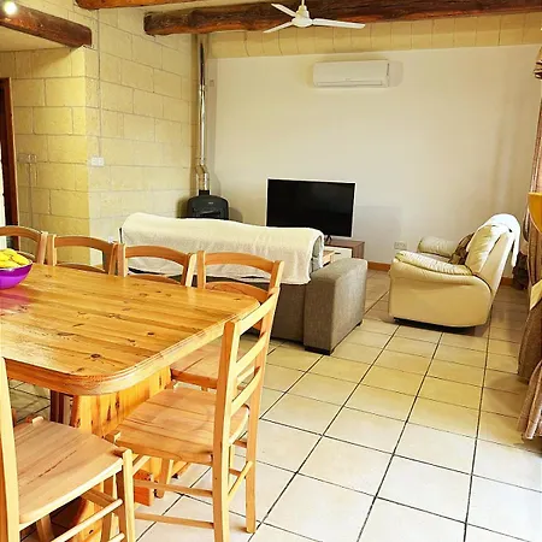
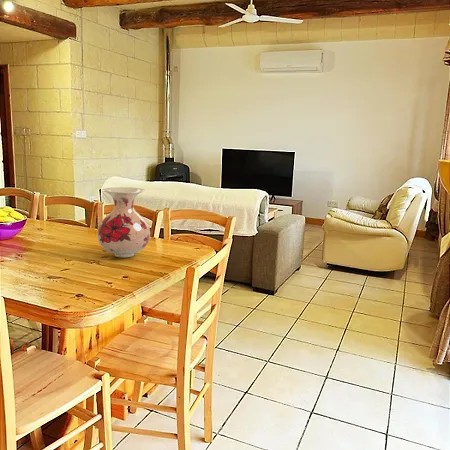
+ vase [96,186,151,258]
